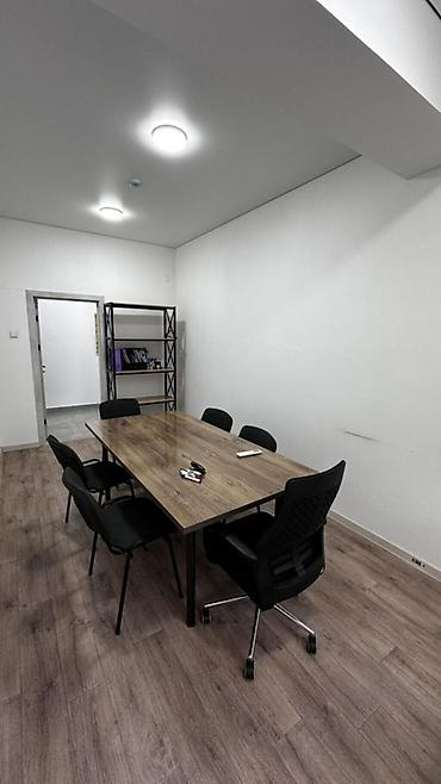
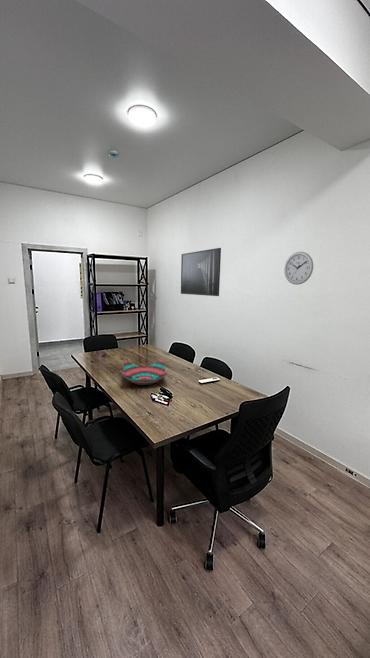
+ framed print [180,247,222,297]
+ decorative bowl [121,358,168,386]
+ wall clock [283,251,314,286]
